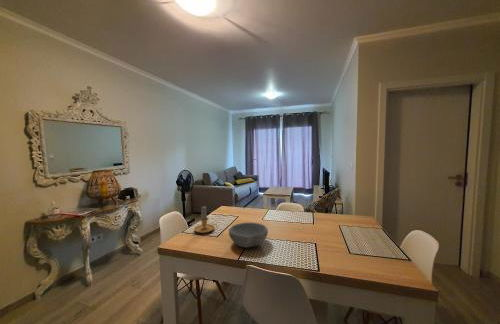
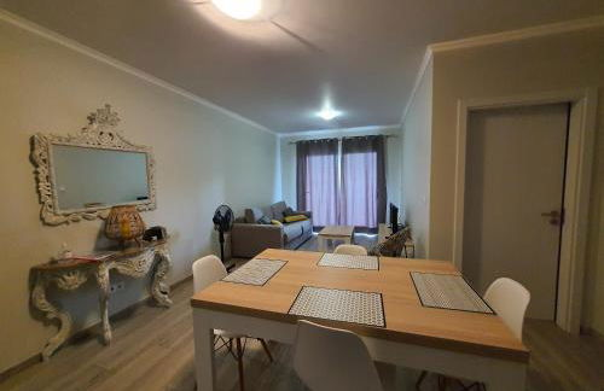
- bowl [228,222,269,249]
- candle [193,205,218,234]
